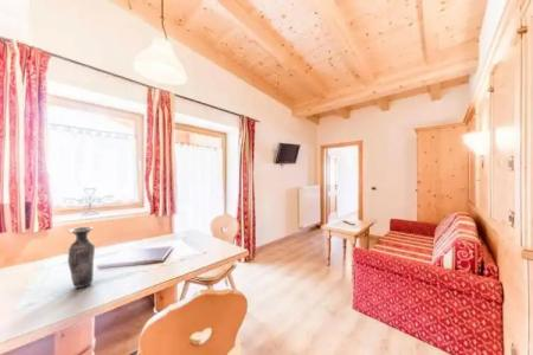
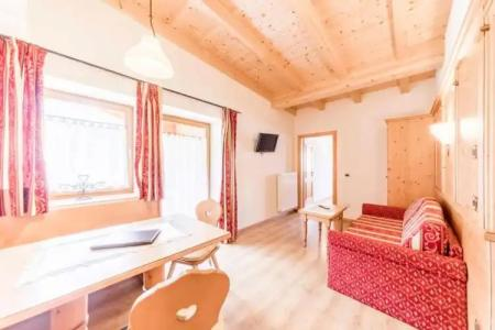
- vase [66,226,96,289]
